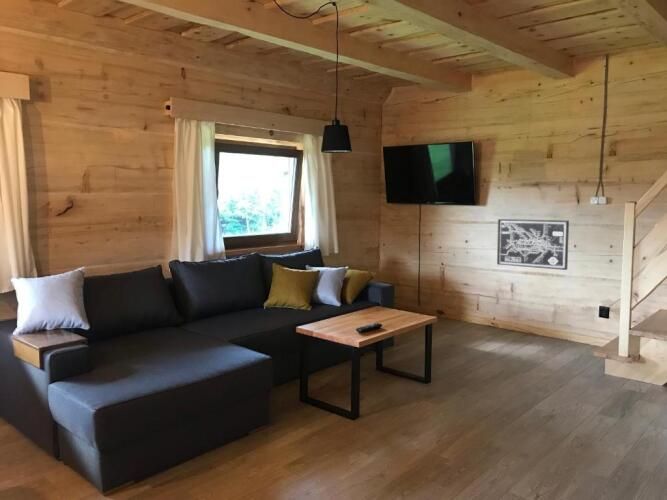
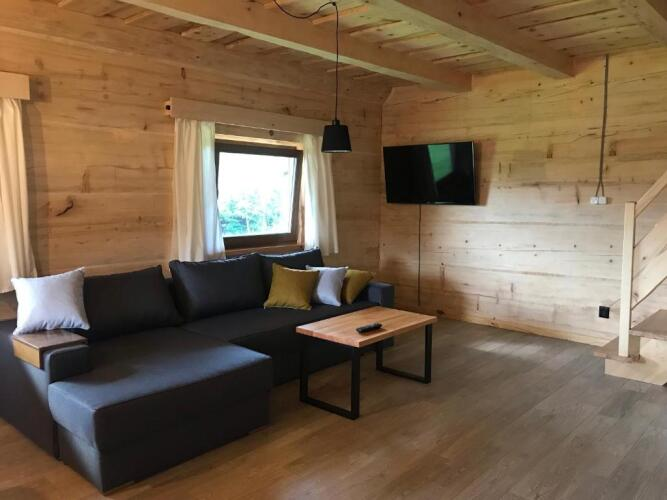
- wall art [496,218,570,271]
